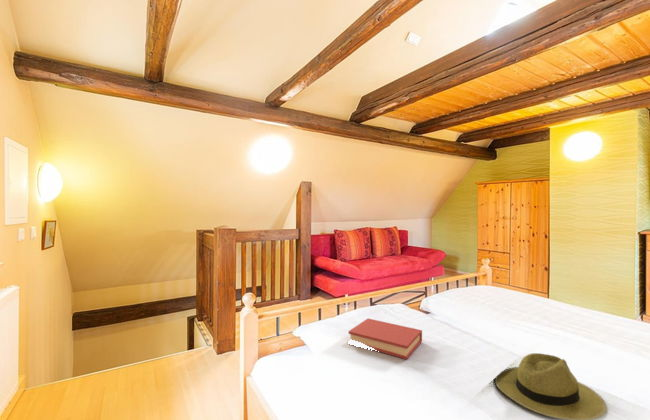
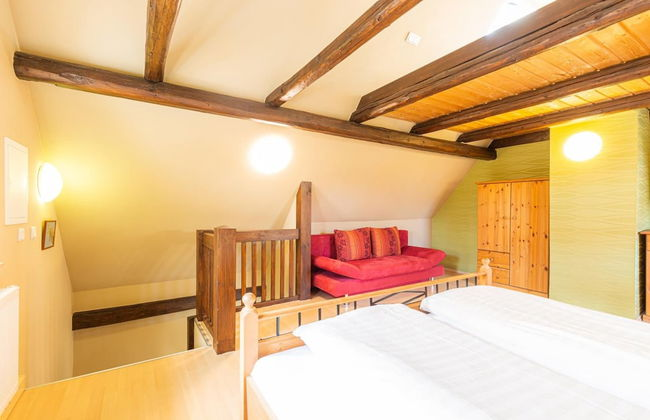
- hardback book [348,318,423,360]
- straw hat [494,352,608,420]
